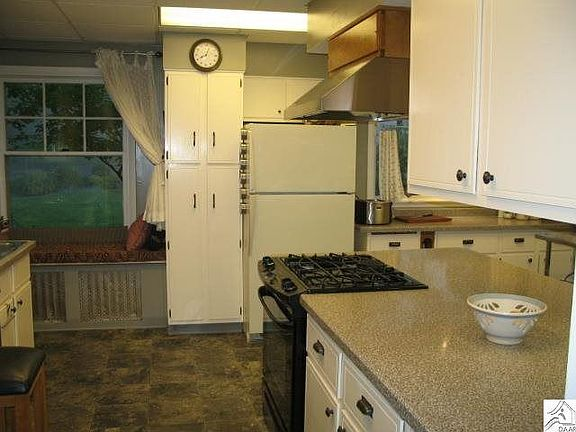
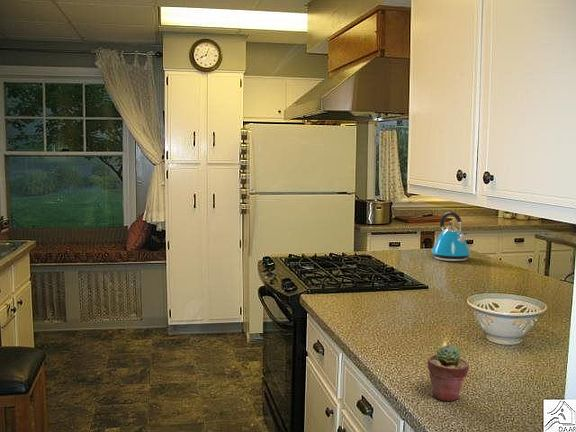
+ kettle [431,211,471,262]
+ potted succulent [426,344,470,402]
